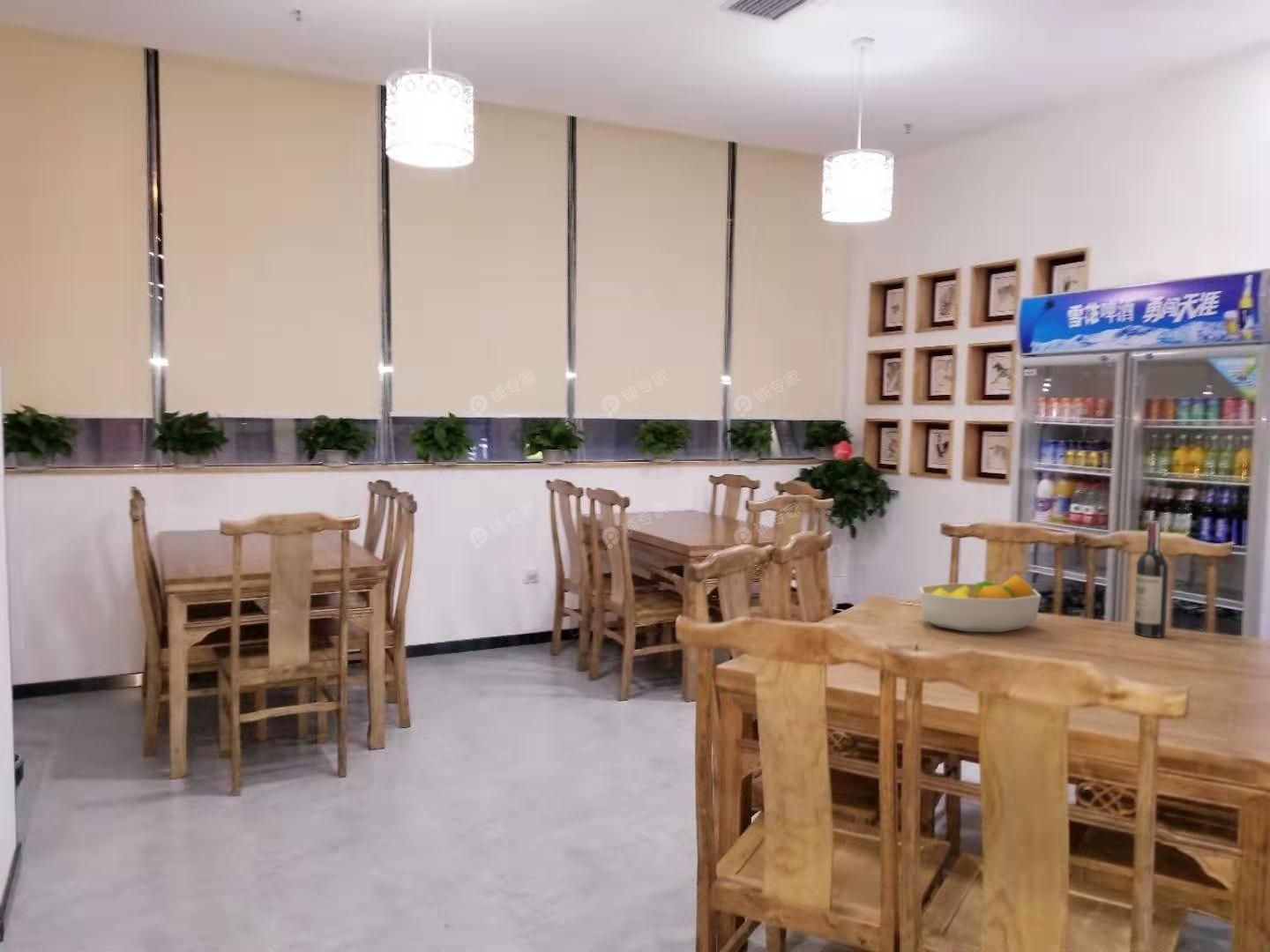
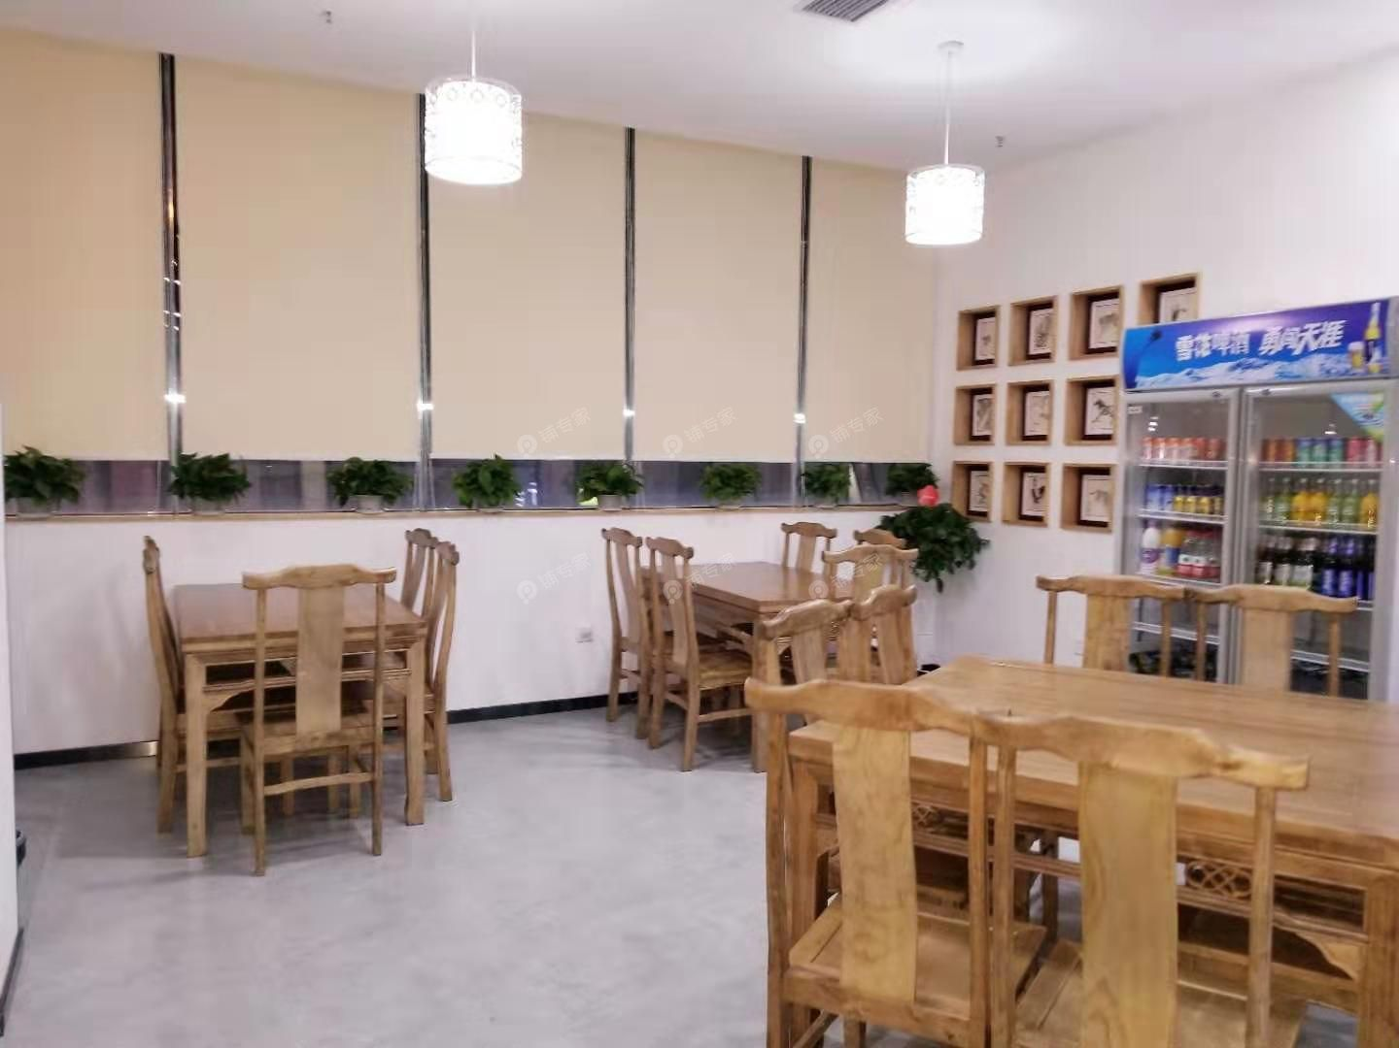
- wine bottle [1133,520,1169,638]
- fruit bowl [918,574,1042,633]
